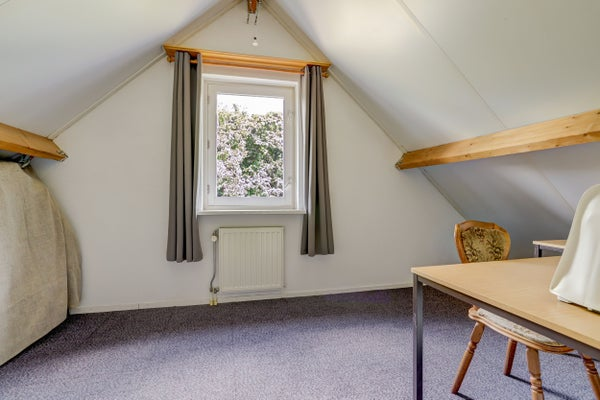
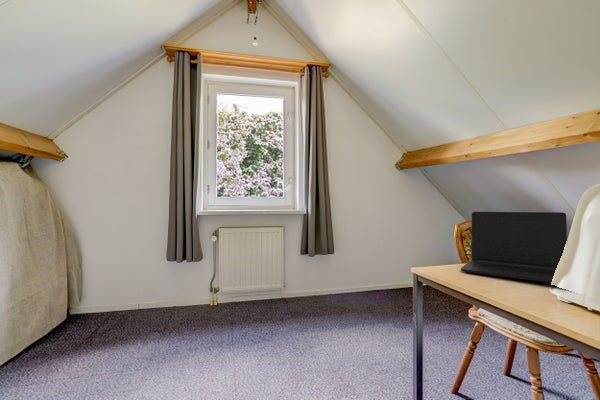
+ laptop [460,211,568,284]
